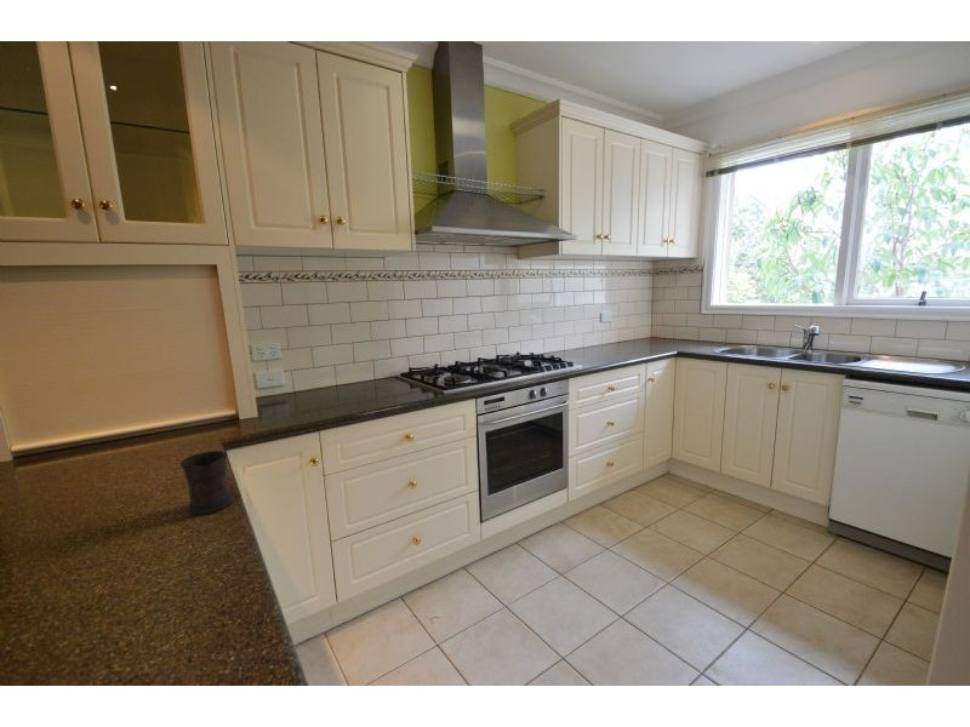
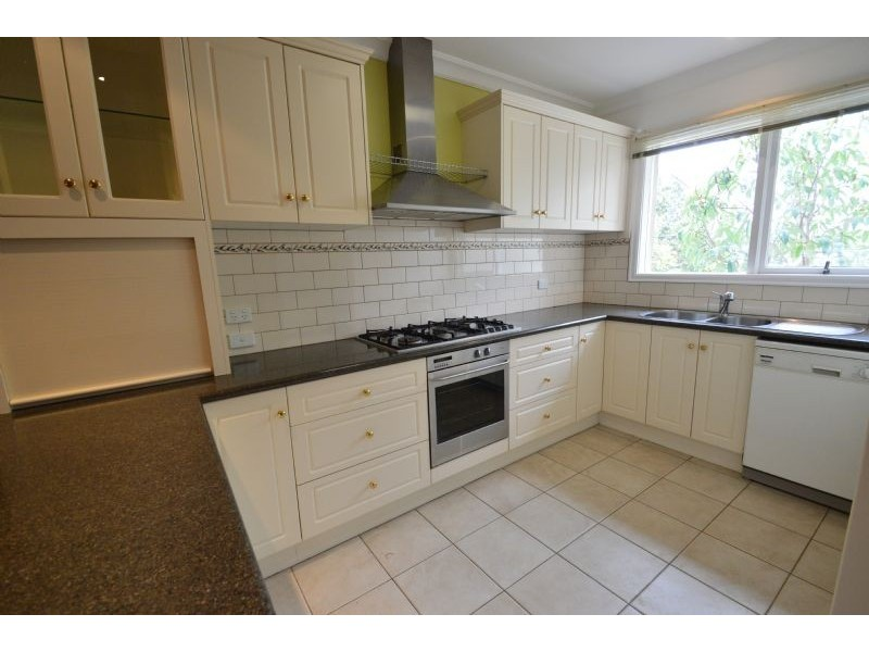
- mug [179,450,234,516]
